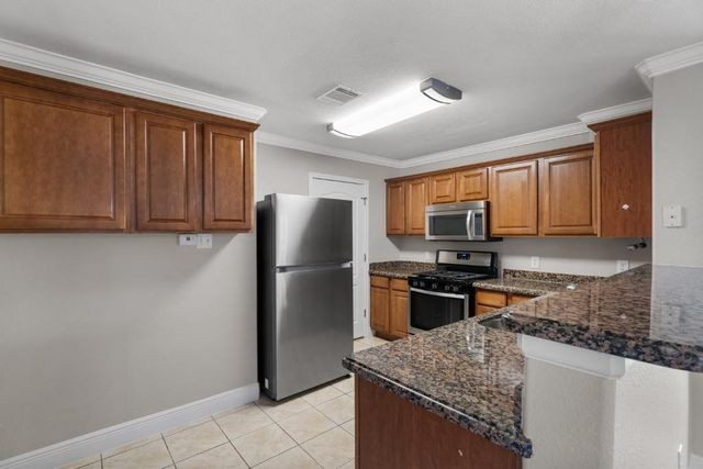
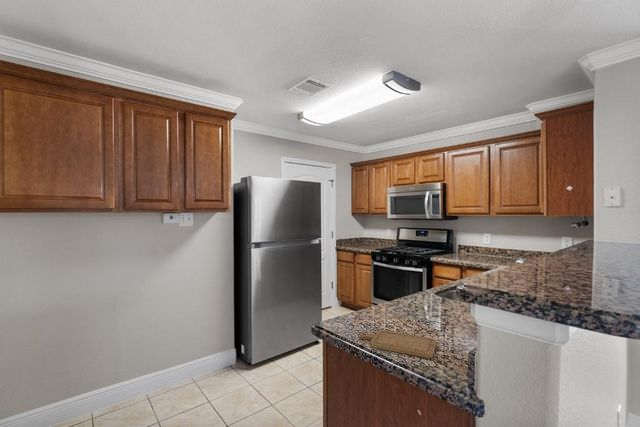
+ chopping board [359,329,437,359]
